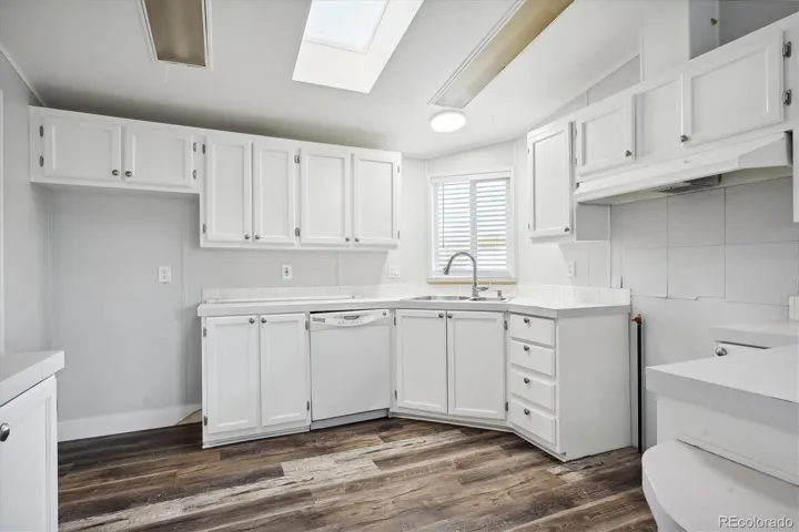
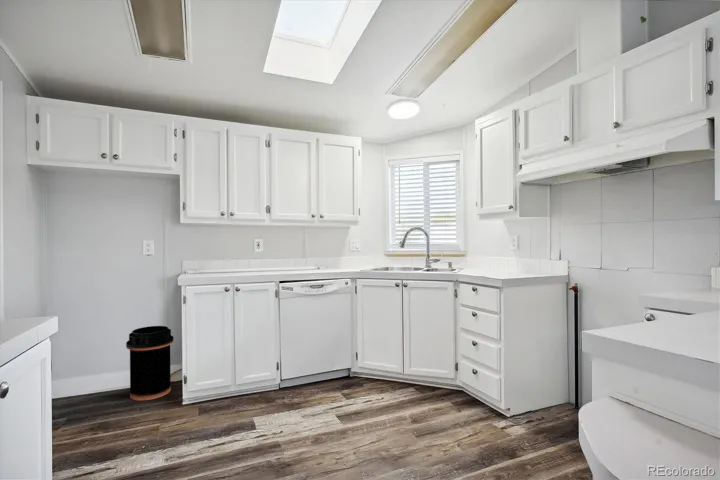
+ trash can [125,325,175,401]
